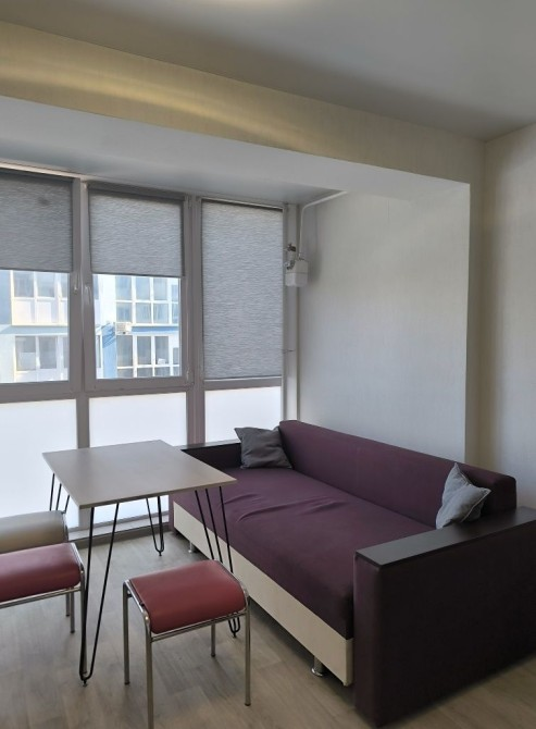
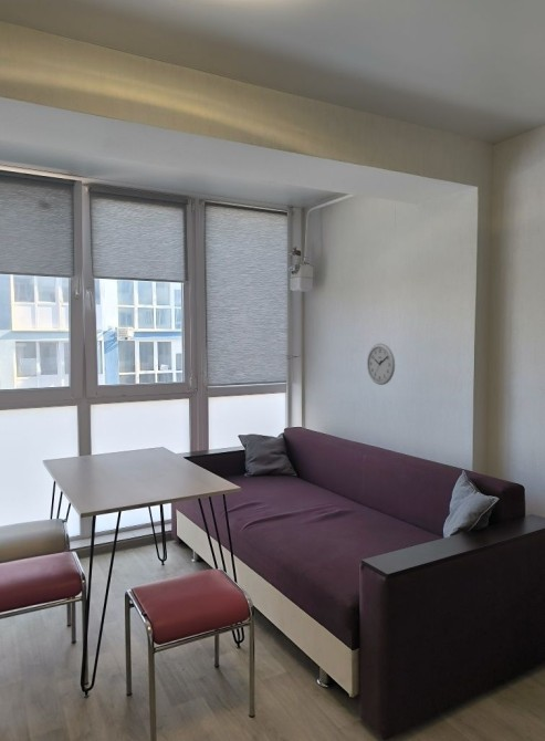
+ wall clock [366,342,396,386]
